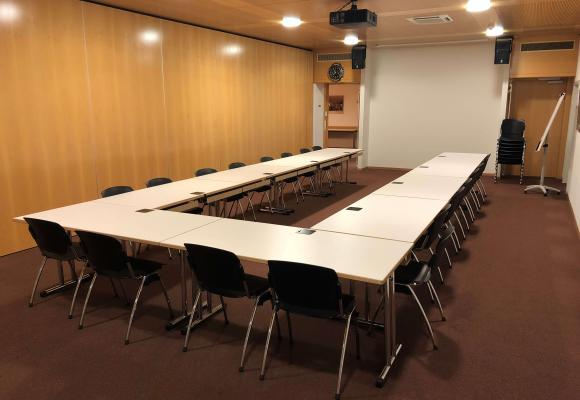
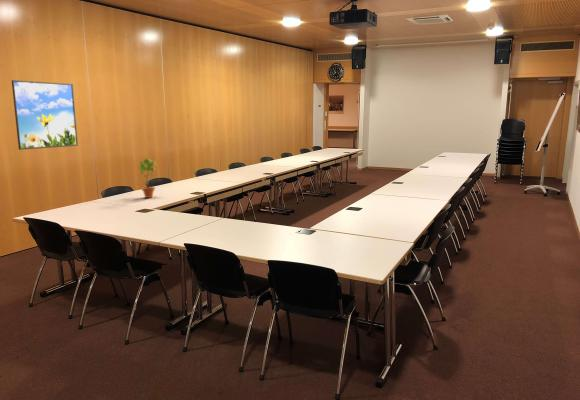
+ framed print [11,79,79,151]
+ potted plant [138,158,157,199]
